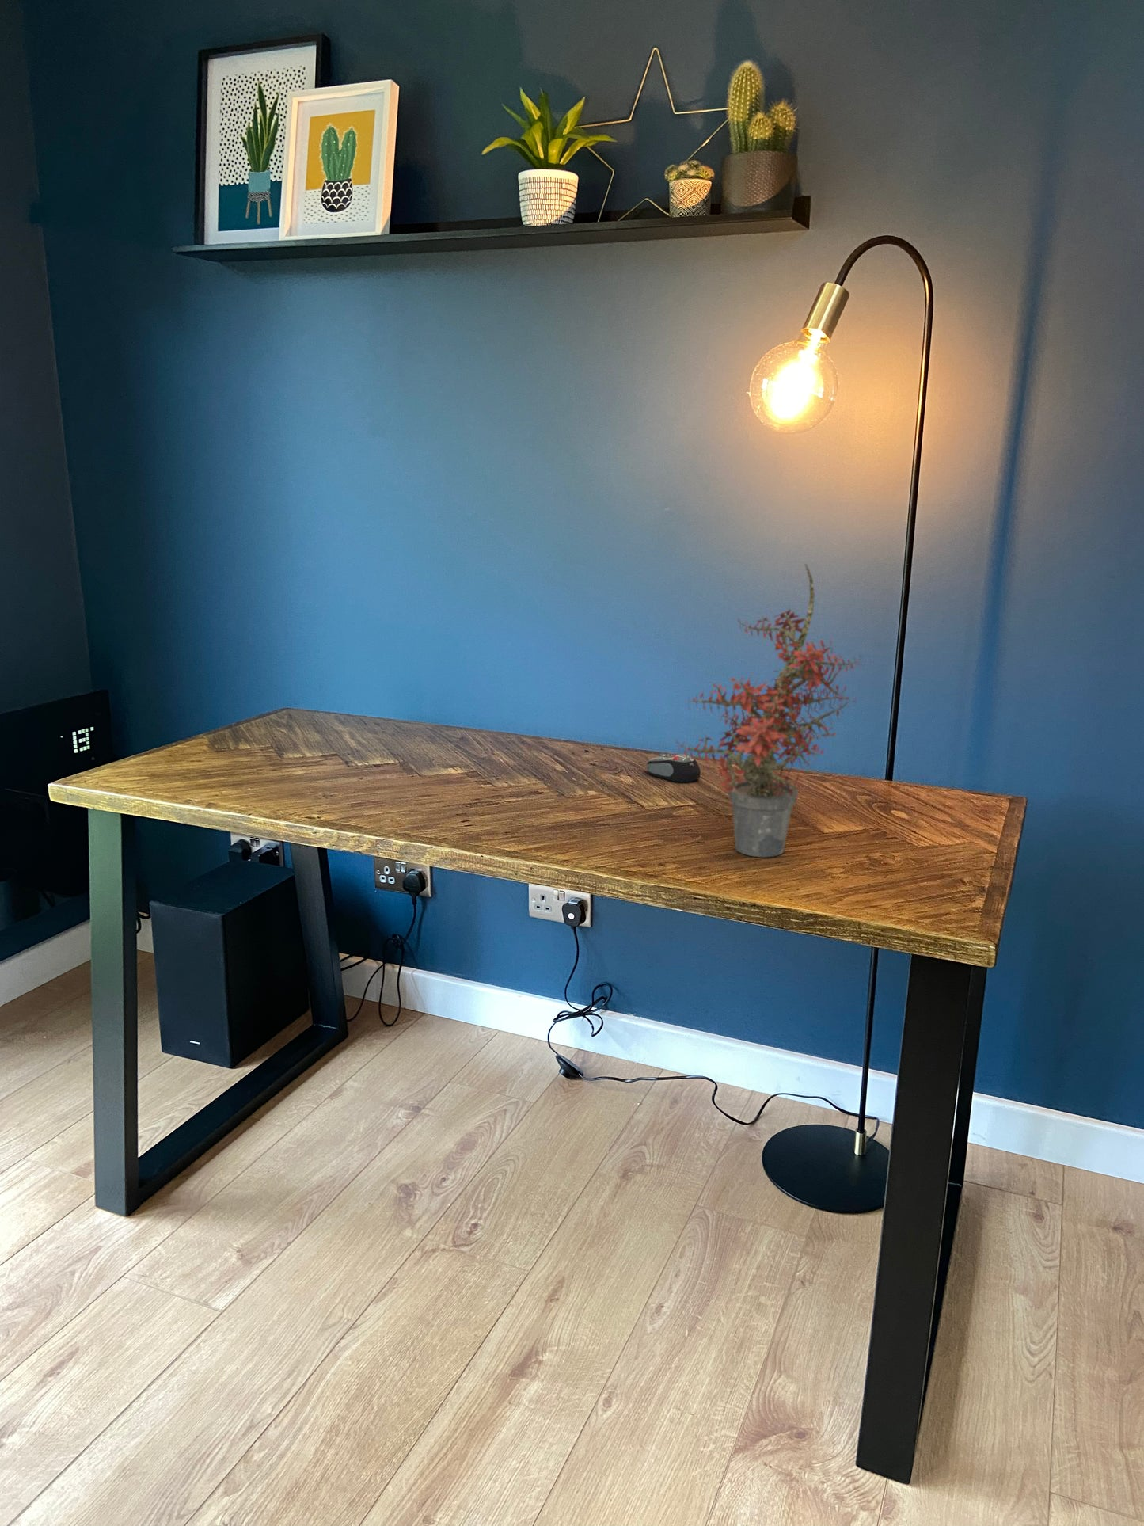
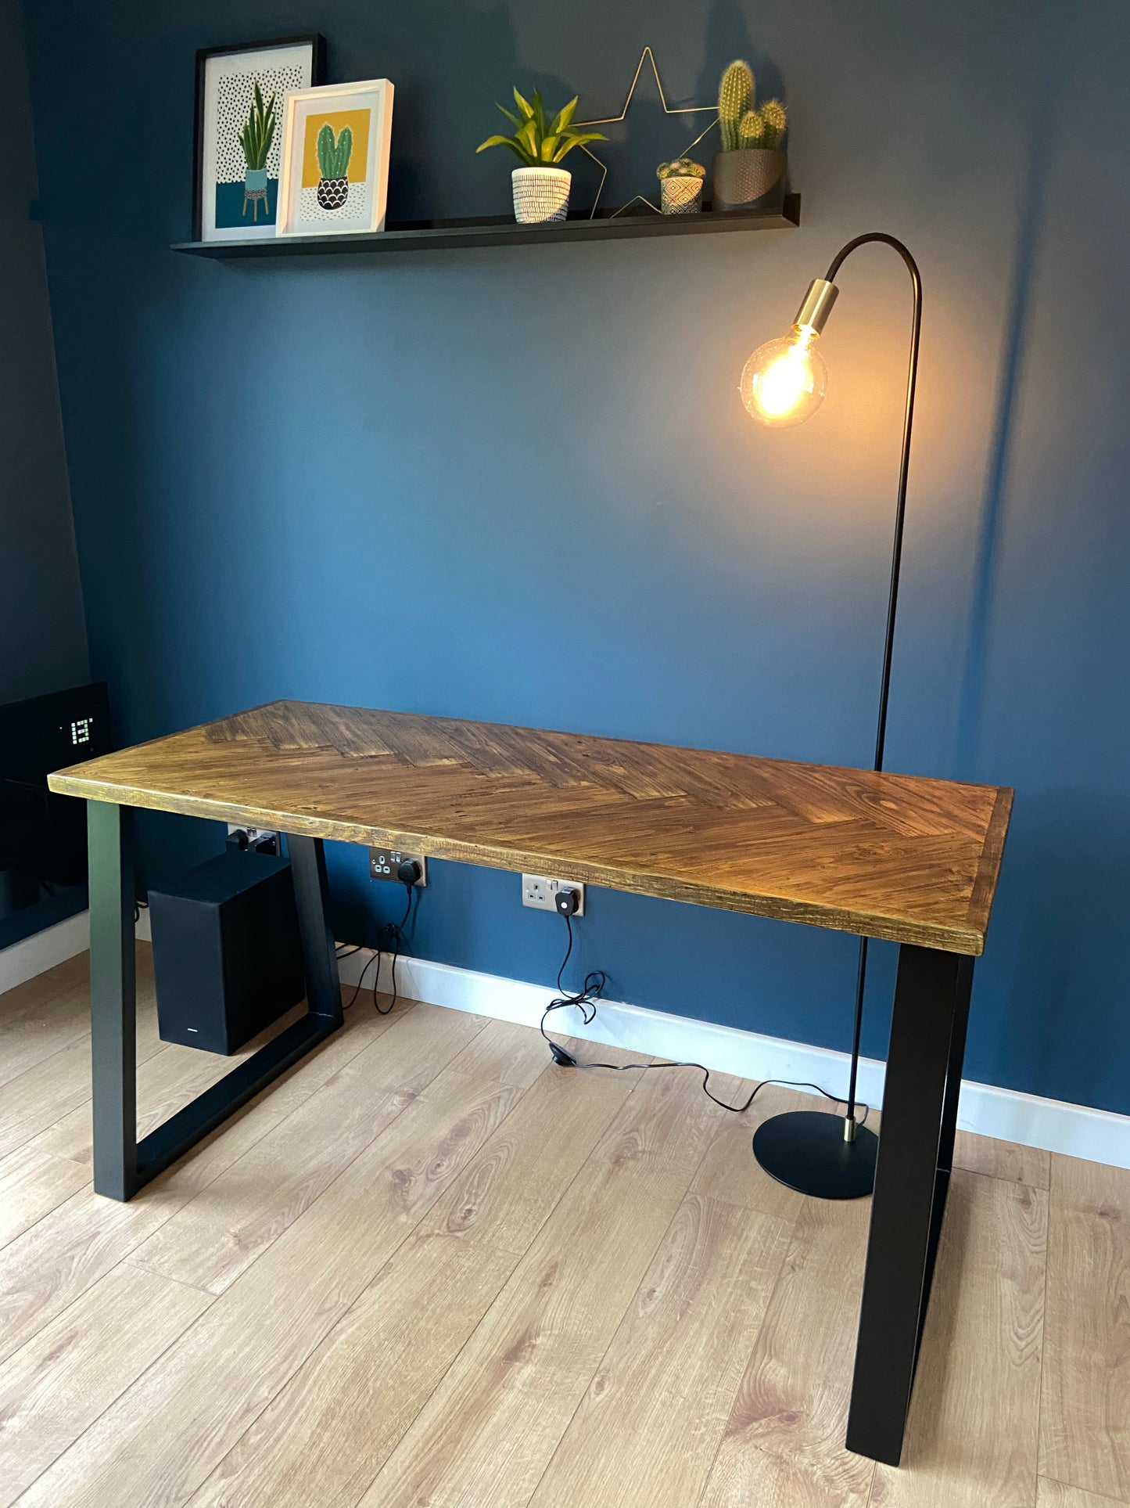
- computer mouse [647,753,702,782]
- potted plant [674,564,864,858]
